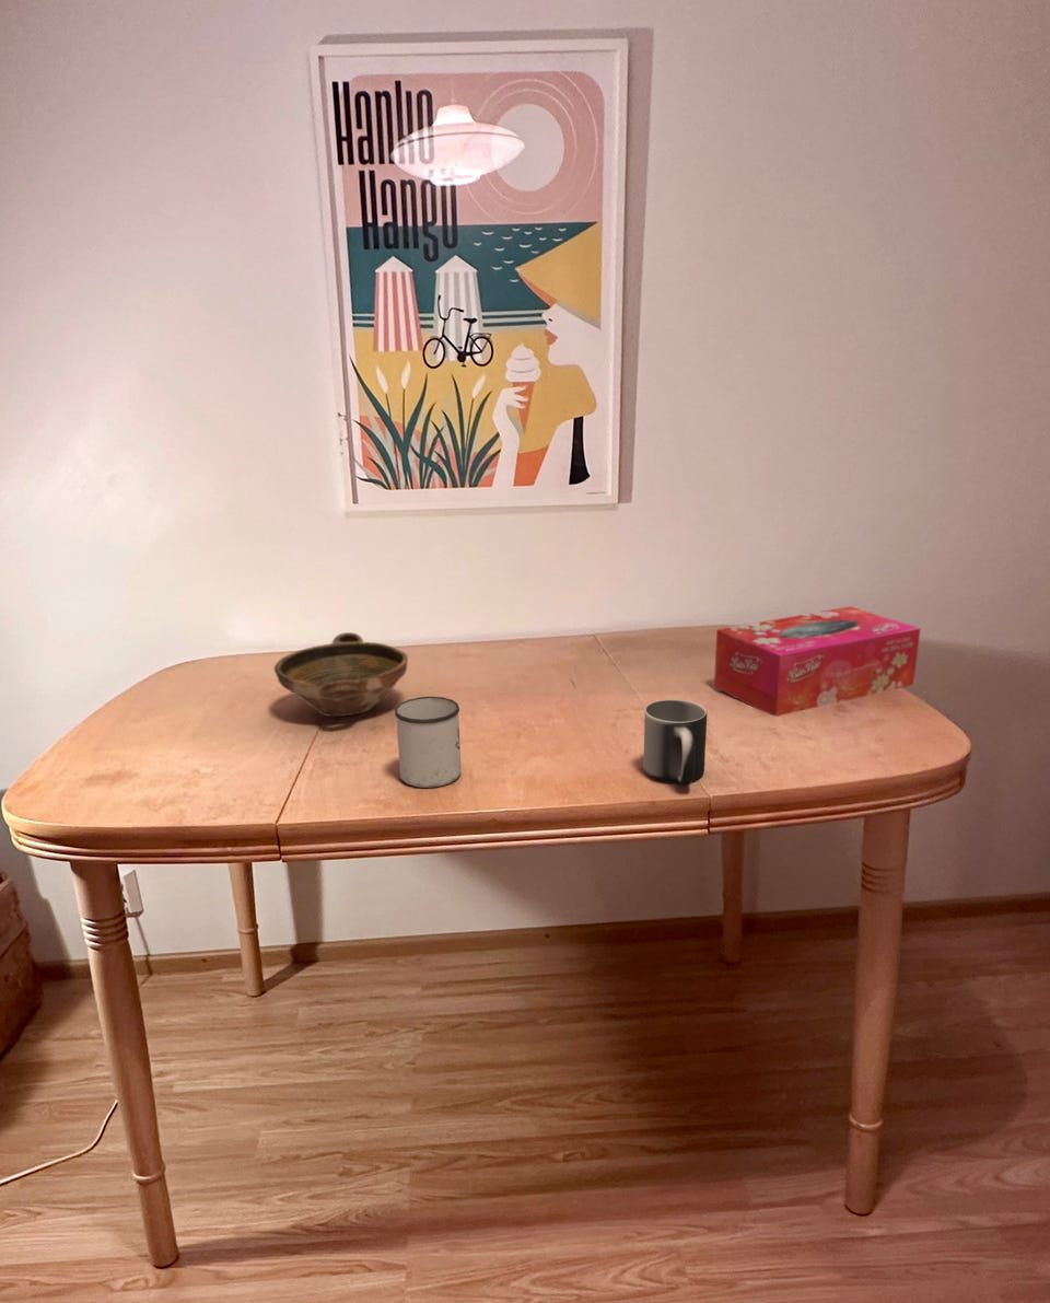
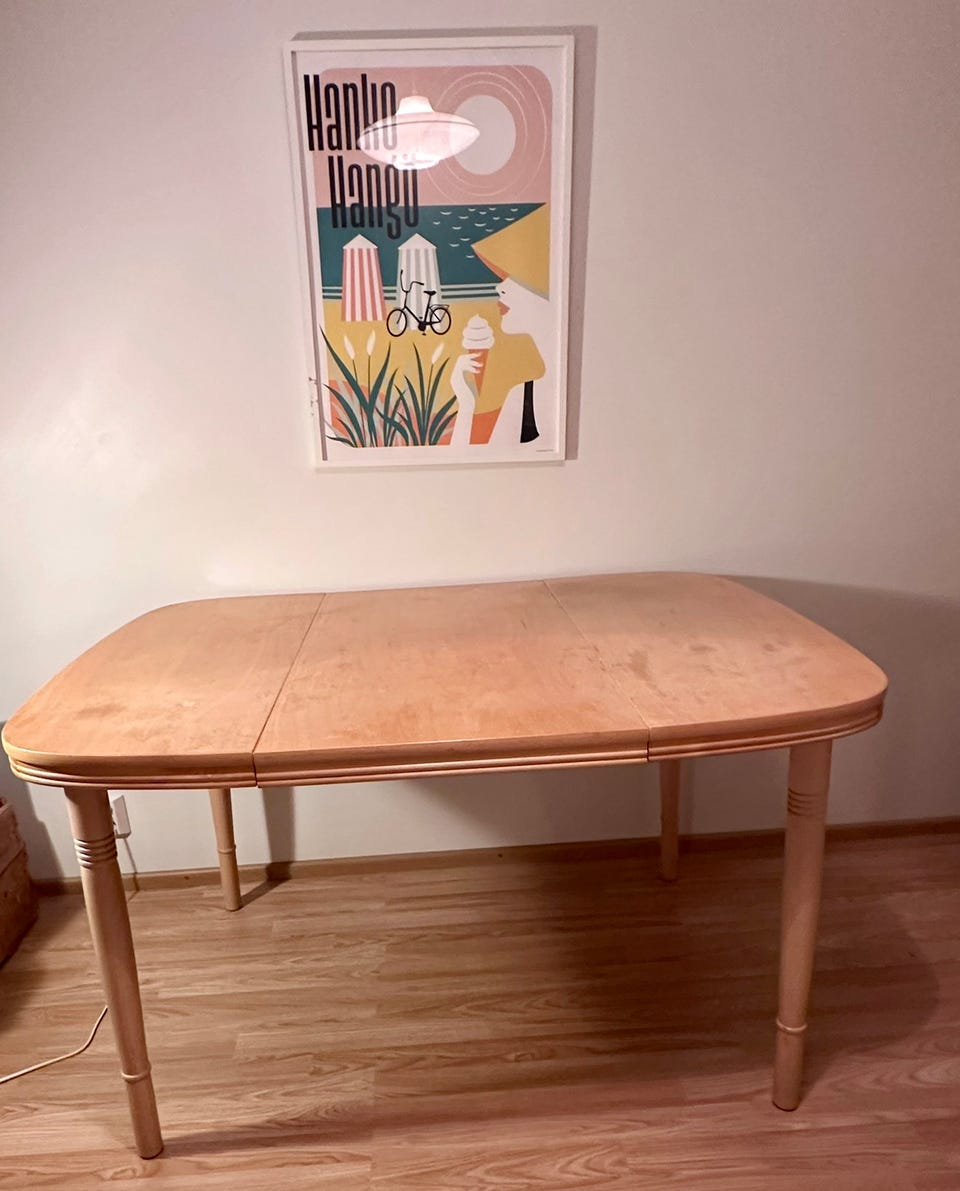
- mug [642,698,708,787]
- mug [394,696,463,789]
- tissue box [713,605,922,718]
- bowl [273,631,409,718]
